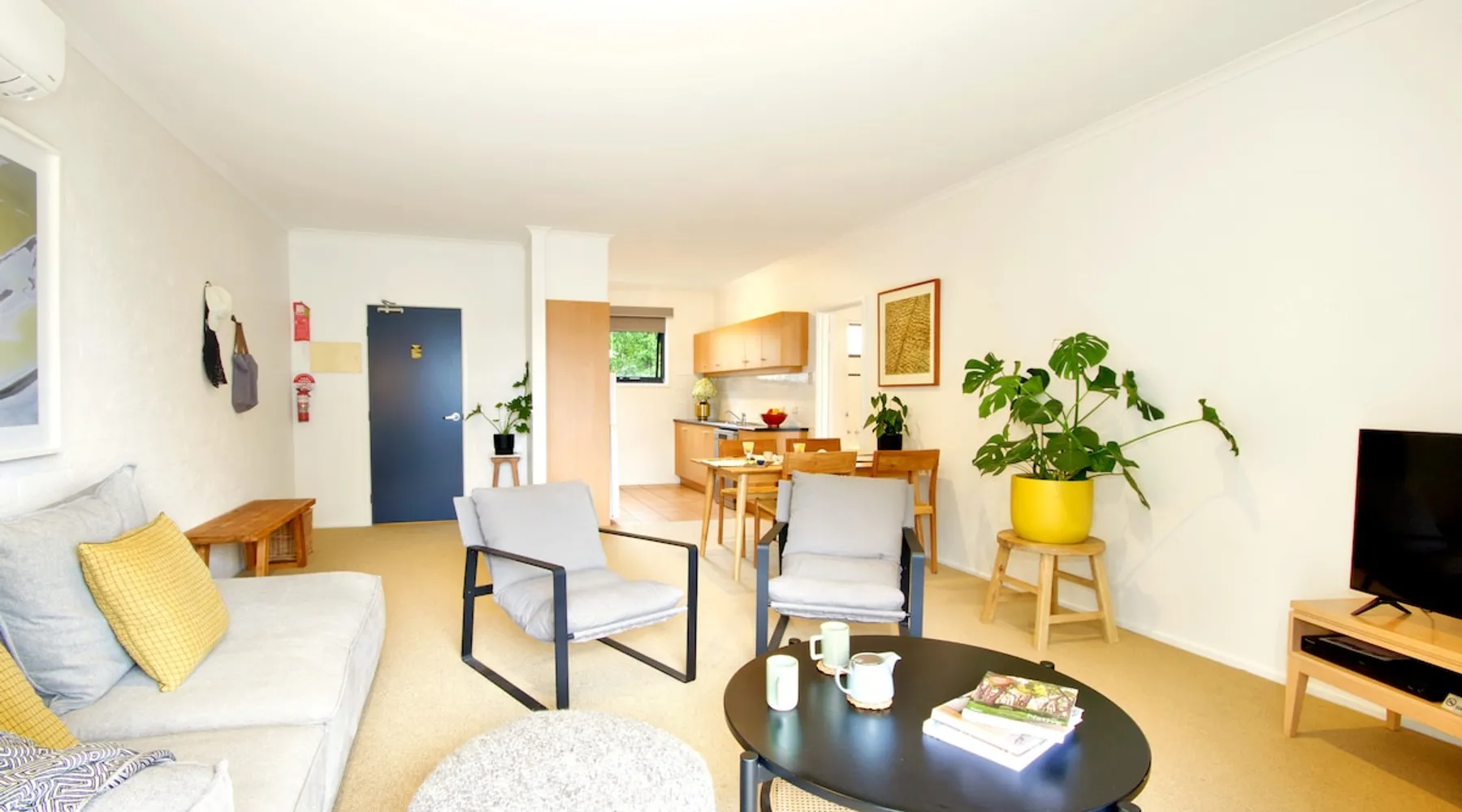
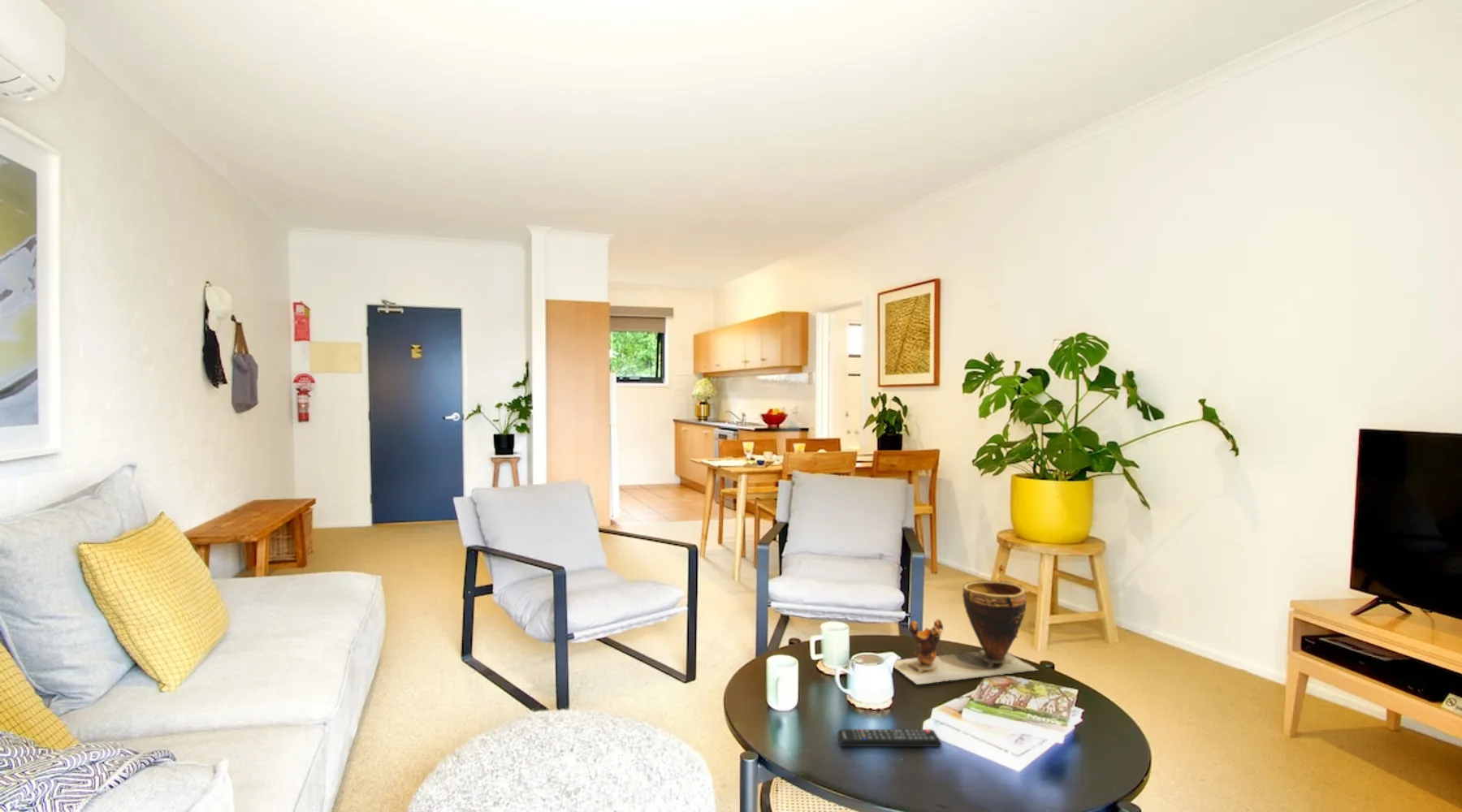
+ remote control [837,728,943,748]
+ clay pot [893,580,1038,685]
